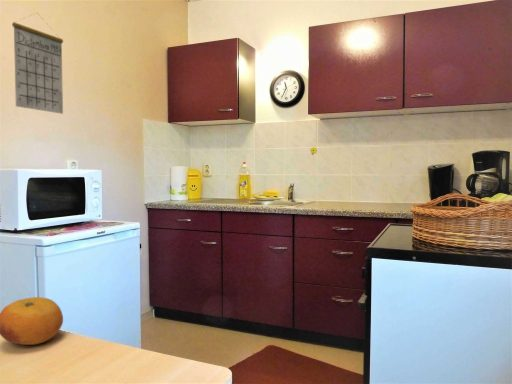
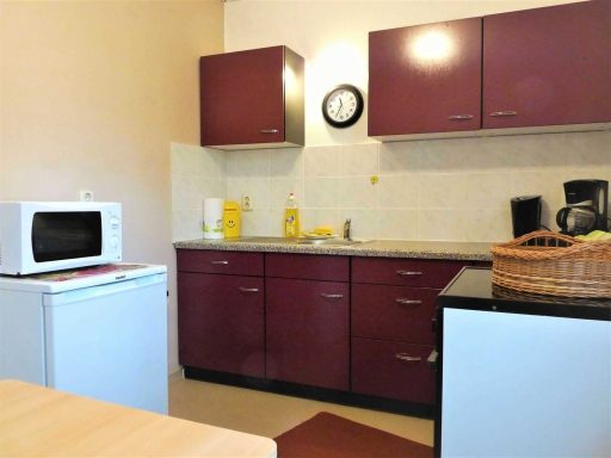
- calendar [11,13,64,115]
- fruit [0,296,64,346]
